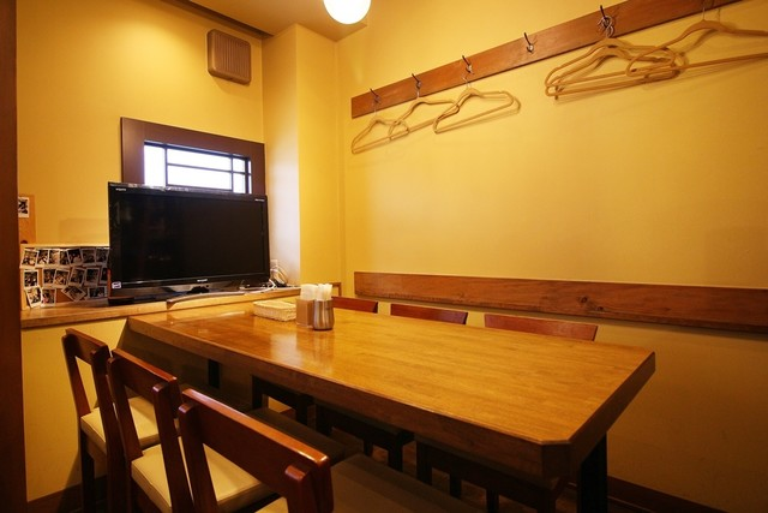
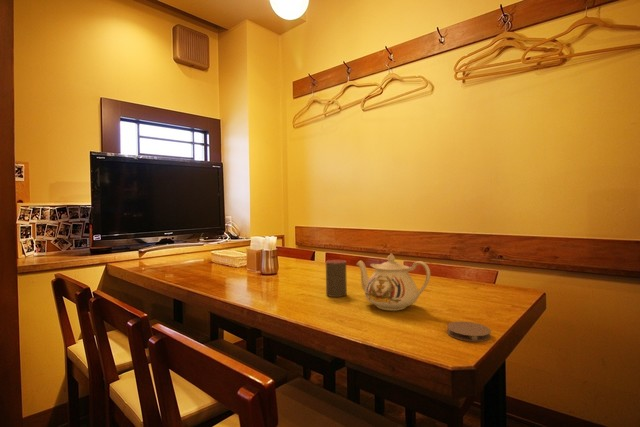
+ cup [325,259,348,298]
+ teapot [355,252,431,312]
+ coaster [446,321,492,343]
